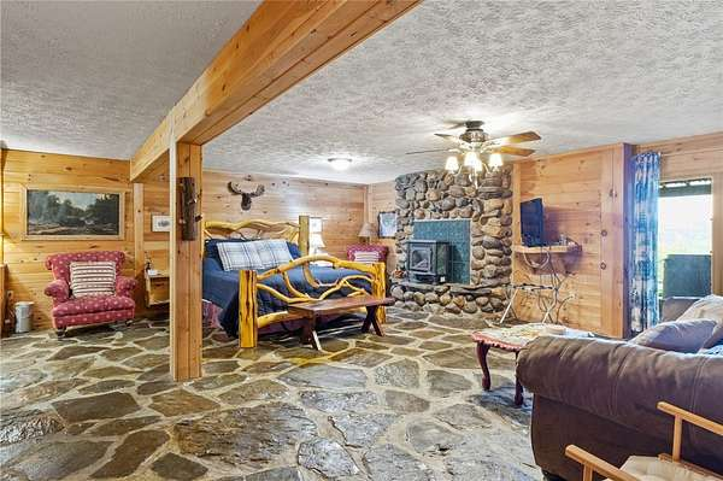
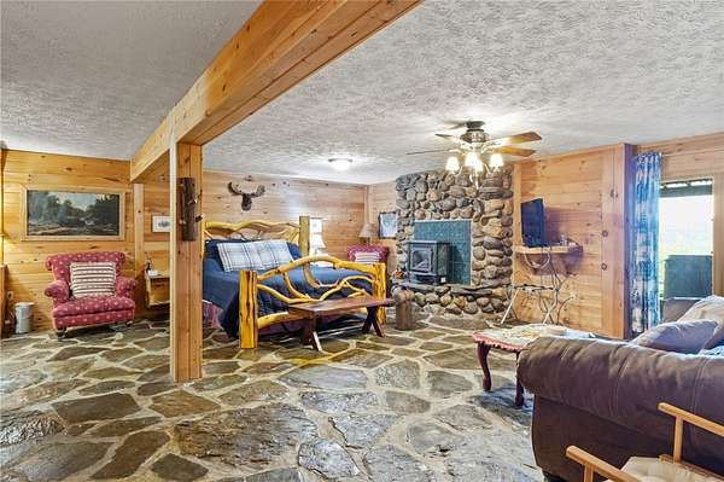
+ backpack [391,289,424,331]
